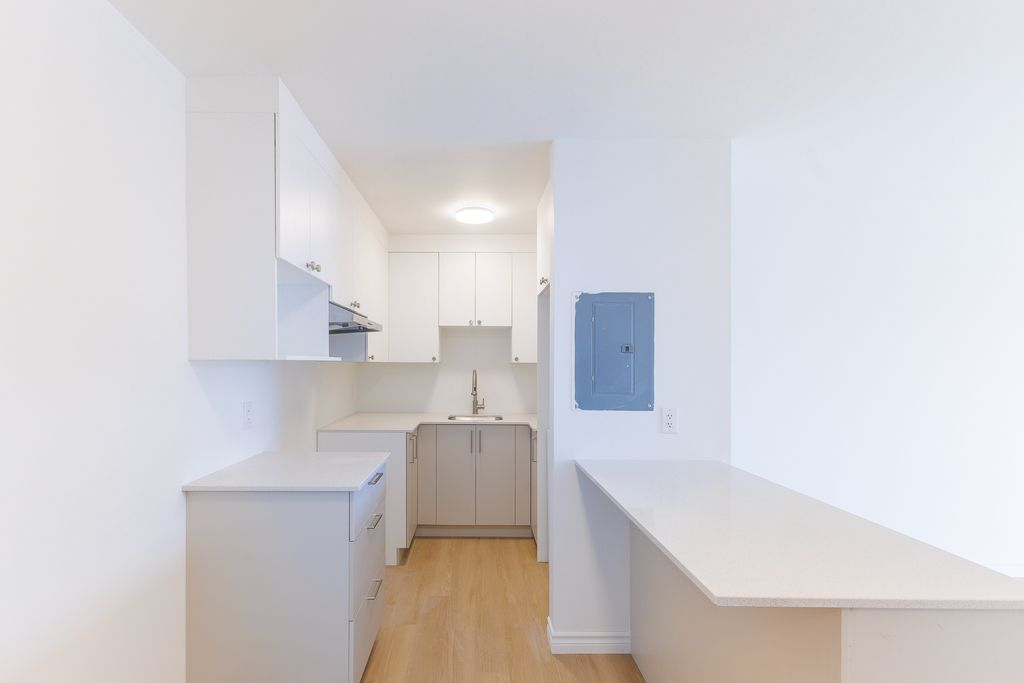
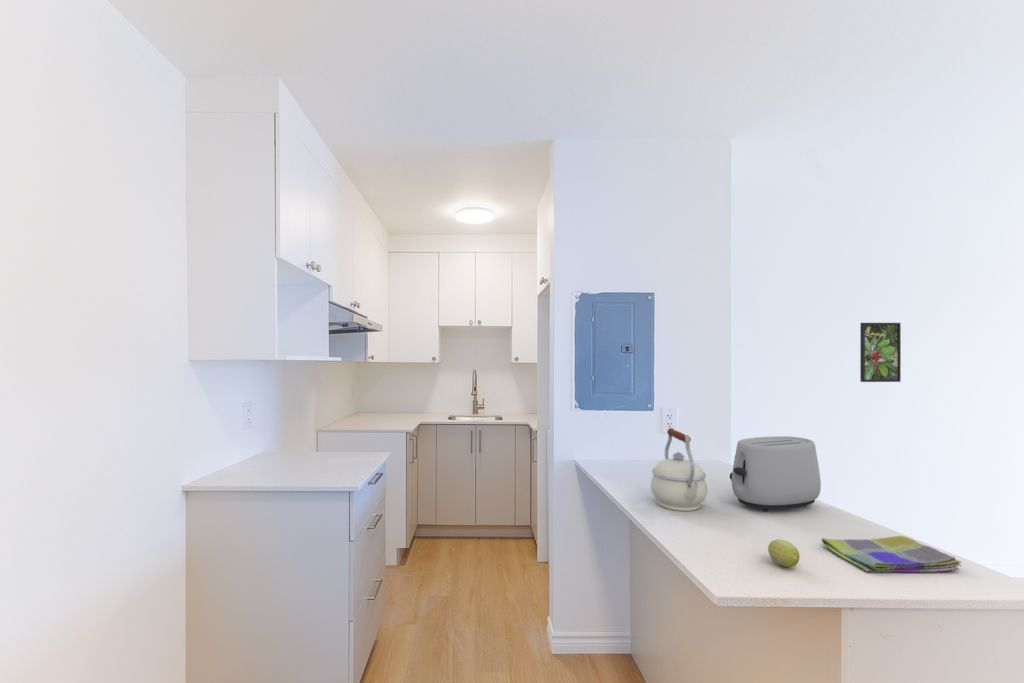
+ kettle [650,427,708,512]
+ dish towel [821,535,962,574]
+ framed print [859,322,902,383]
+ fruit [767,538,801,568]
+ toaster [729,435,822,513]
